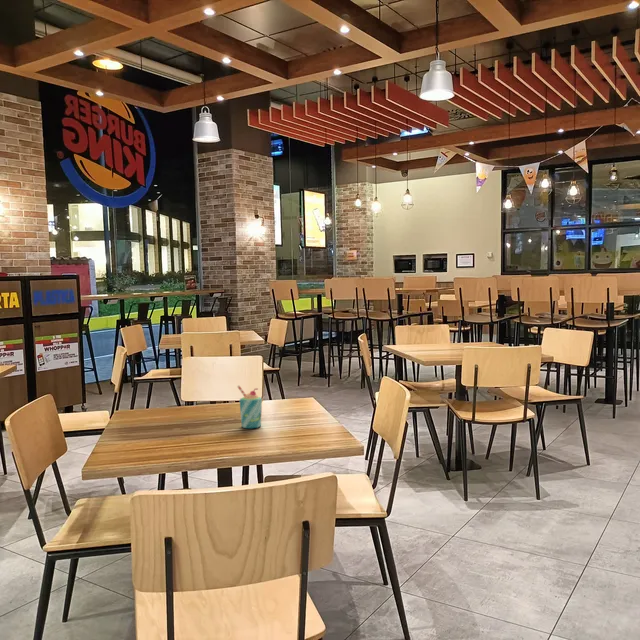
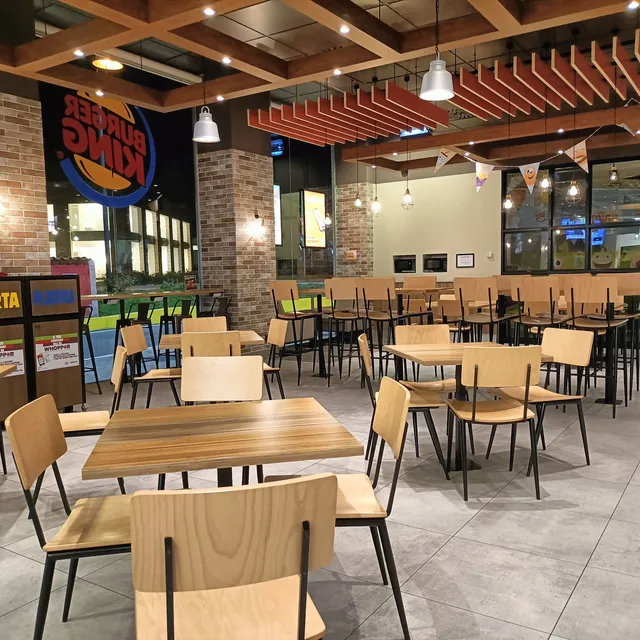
- milkshake [236,384,263,429]
